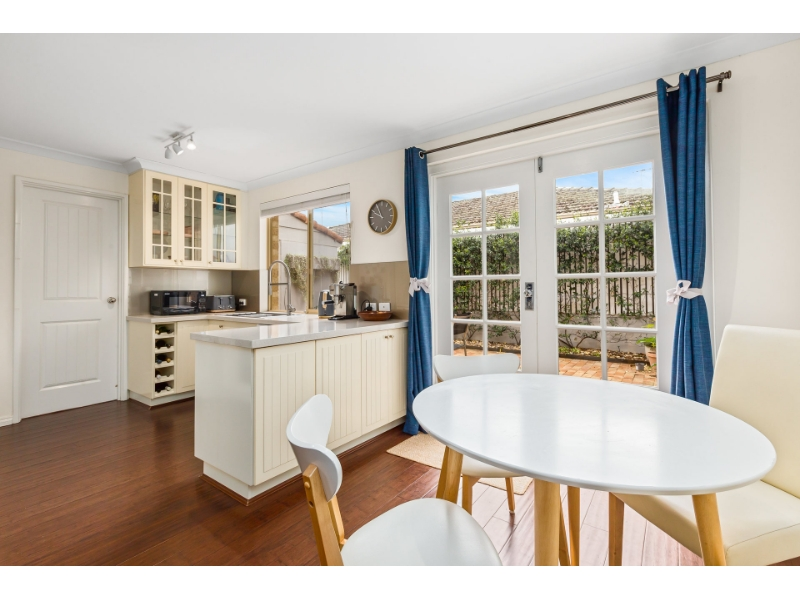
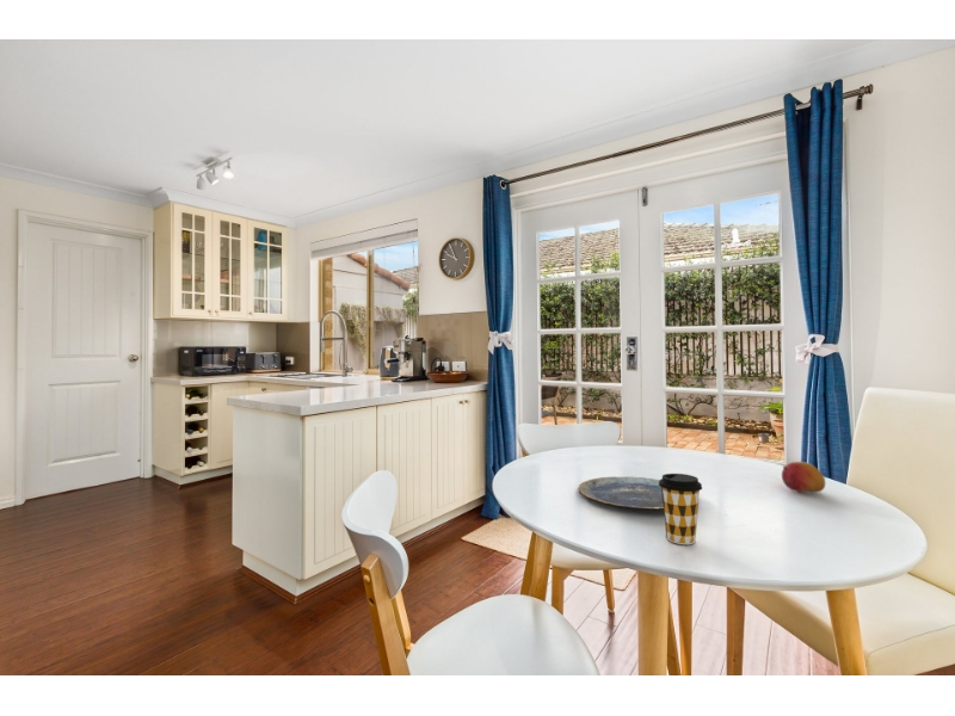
+ fruit [781,461,826,493]
+ plate [578,475,664,511]
+ coffee cup [659,473,703,545]
